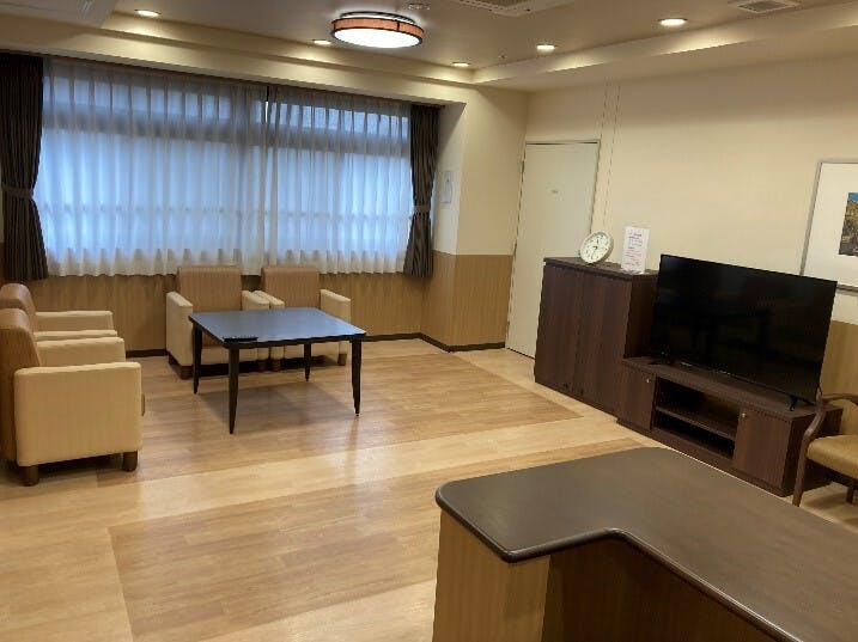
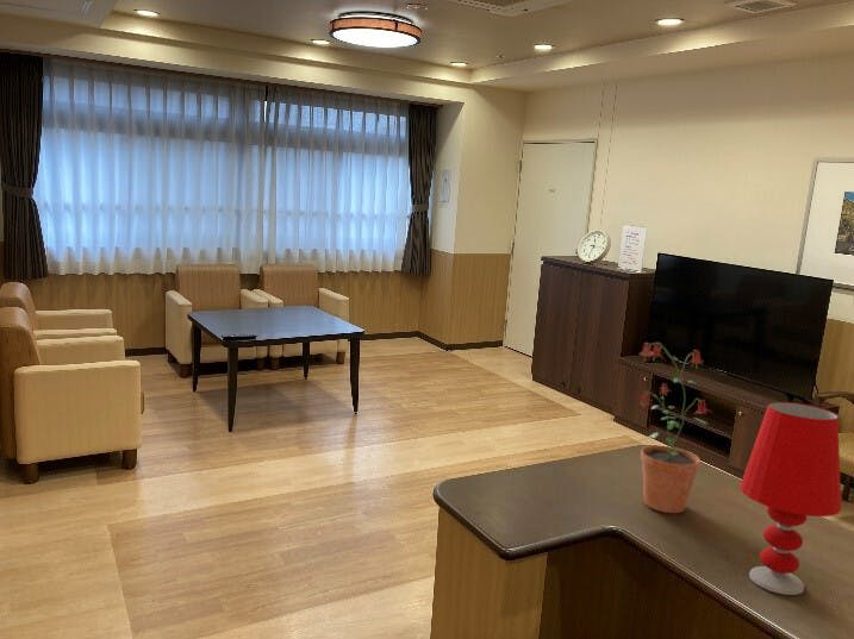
+ table lamp [738,401,842,596]
+ potted plant [636,342,712,514]
